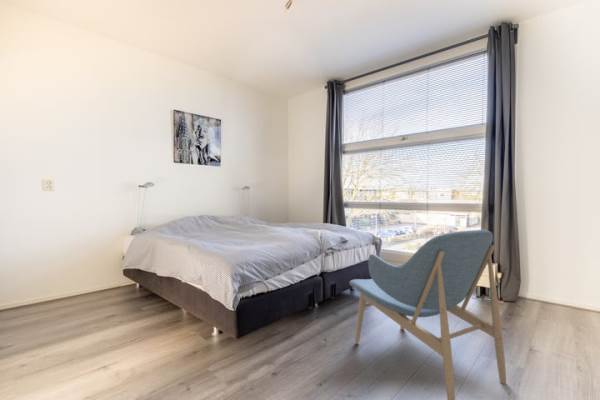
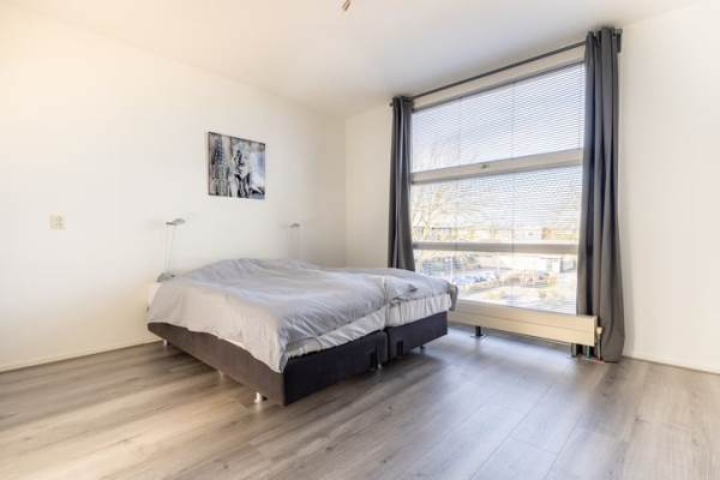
- lounge chair [348,229,507,400]
